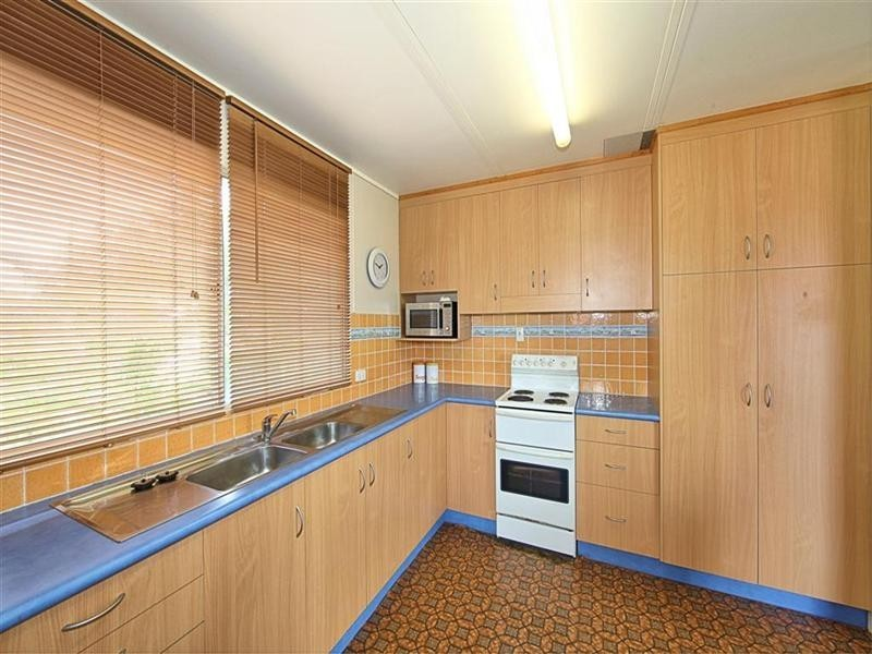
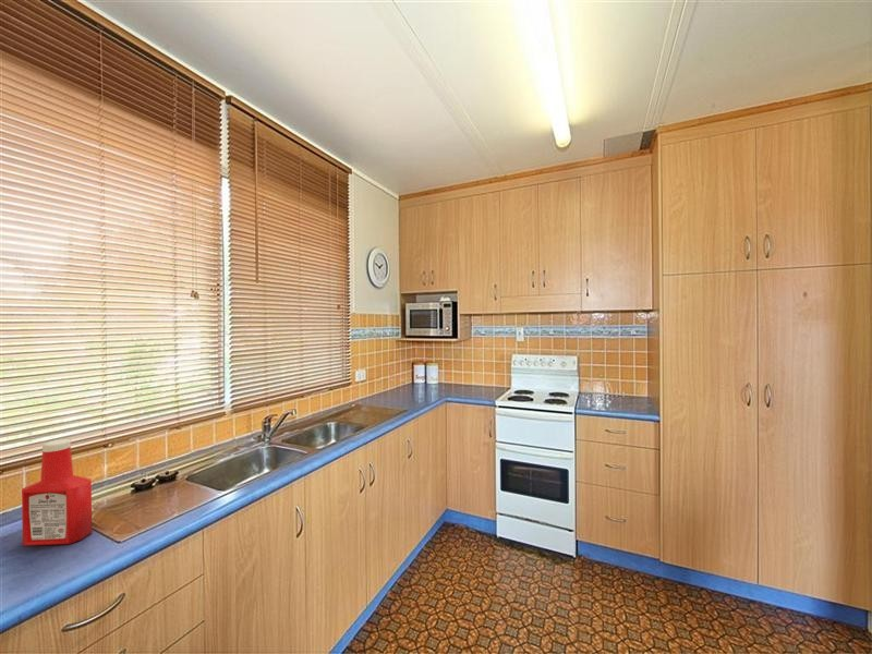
+ soap bottle [21,438,93,547]
